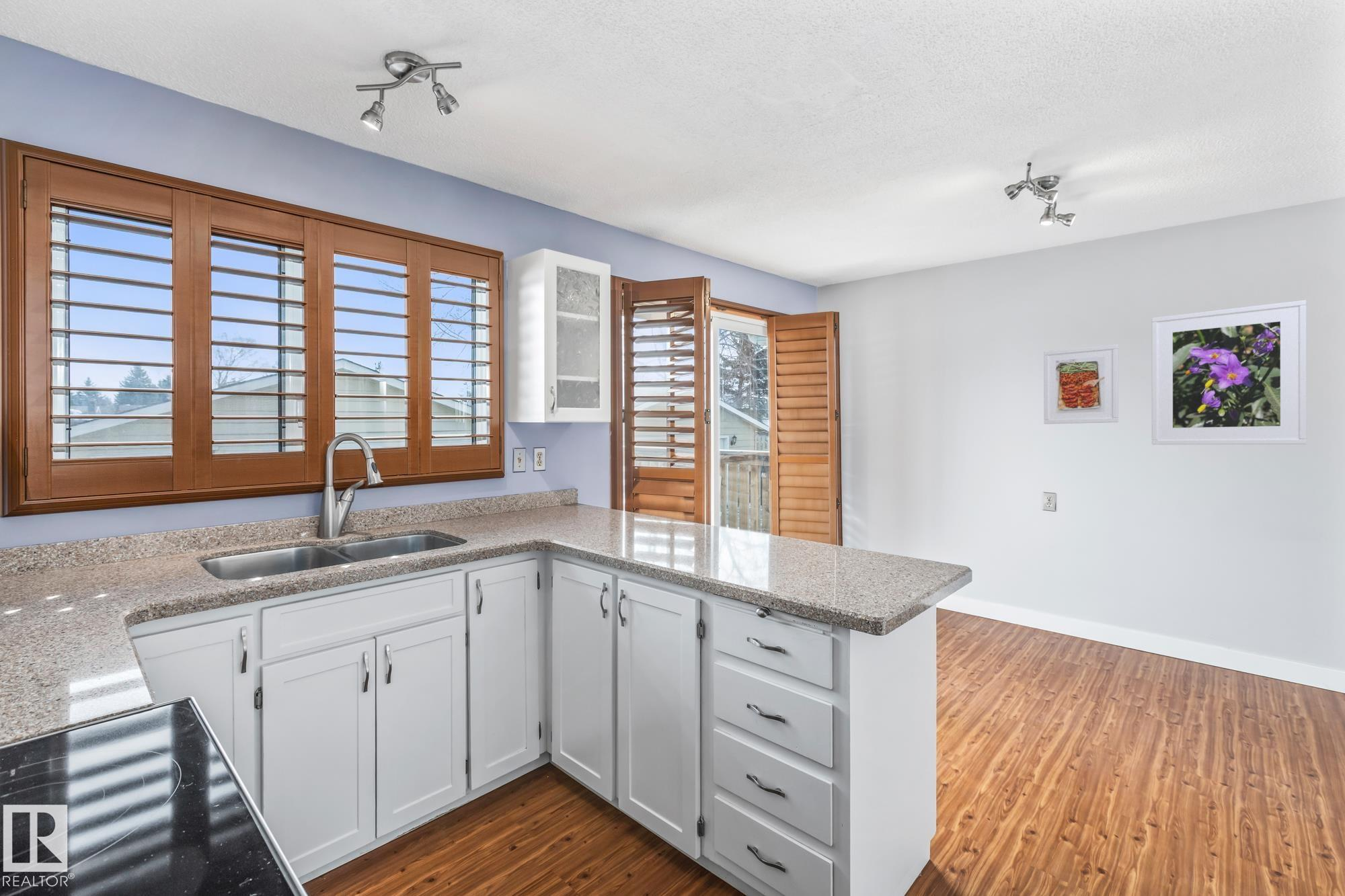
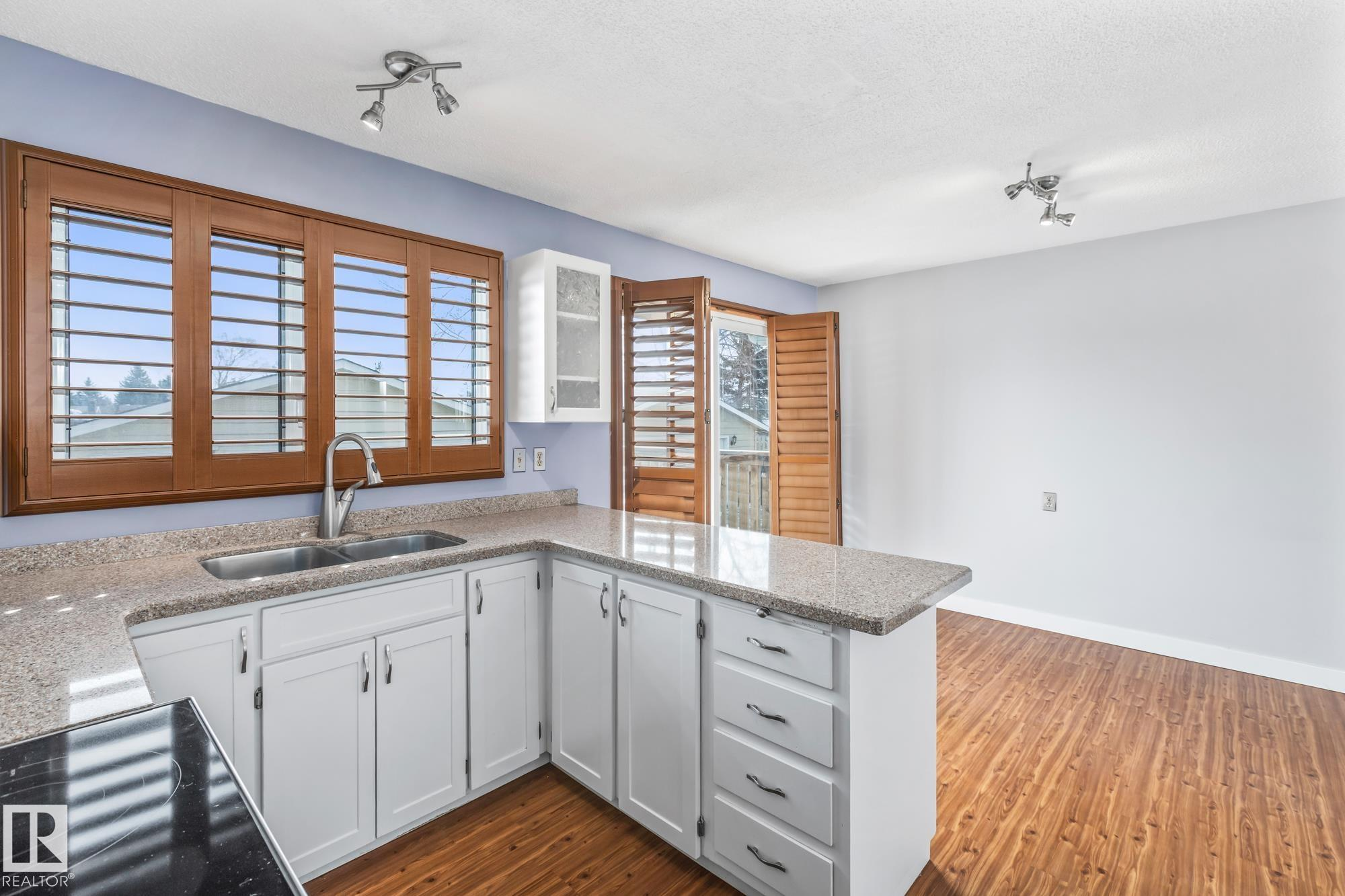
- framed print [1043,343,1119,425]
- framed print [1151,300,1307,446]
